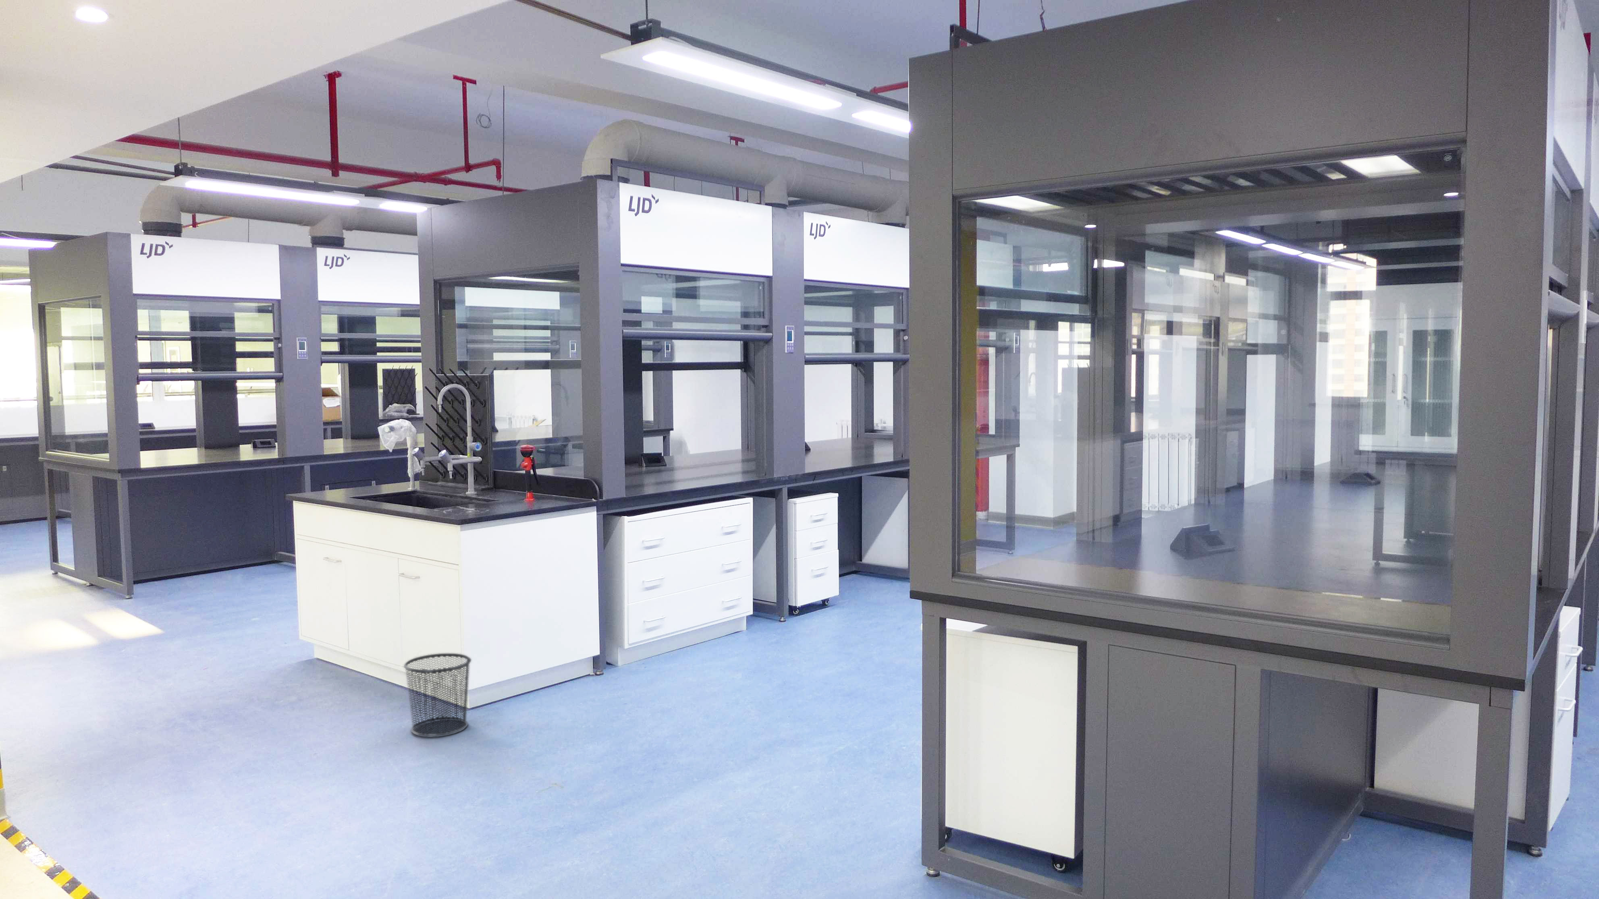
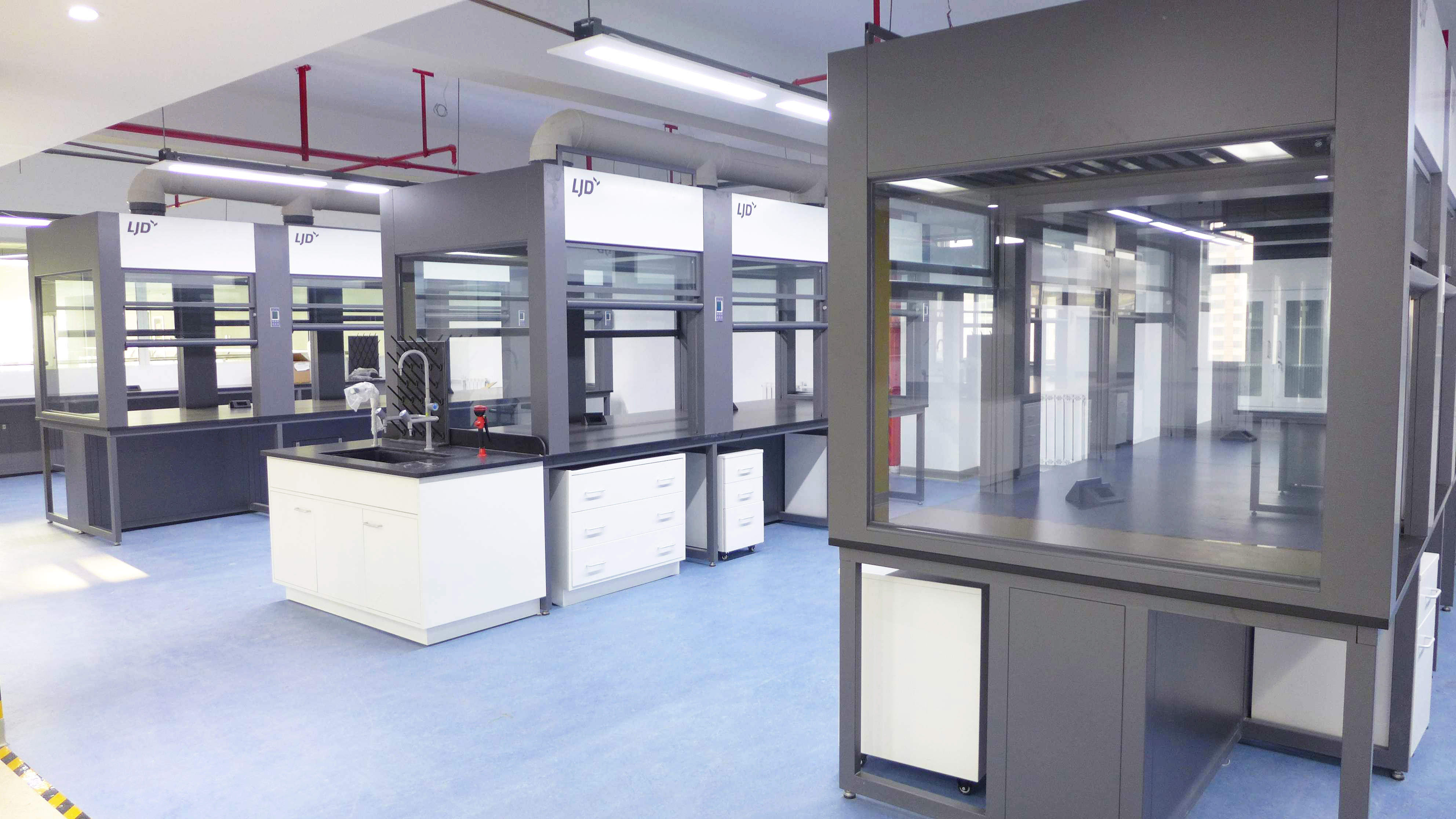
- waste bin [403,653,472,738]
